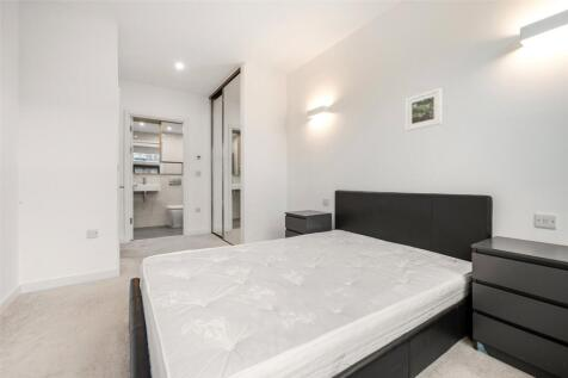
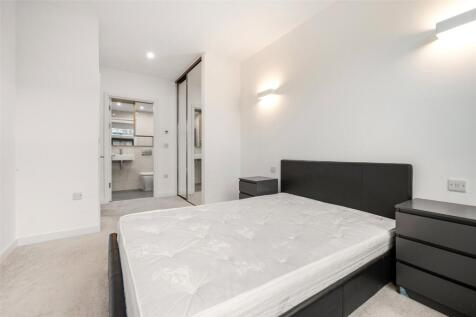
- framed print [405,87,443,132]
